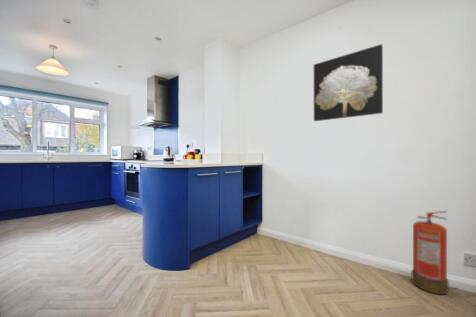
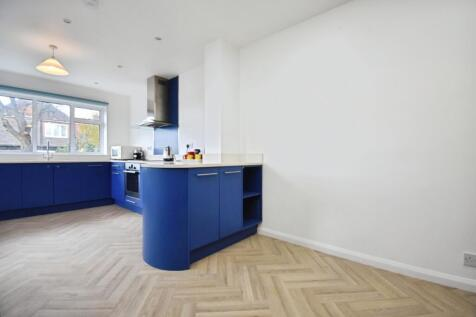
- wall art [313,43,384,122]
- fire extinguisher [411,210,449,296]
